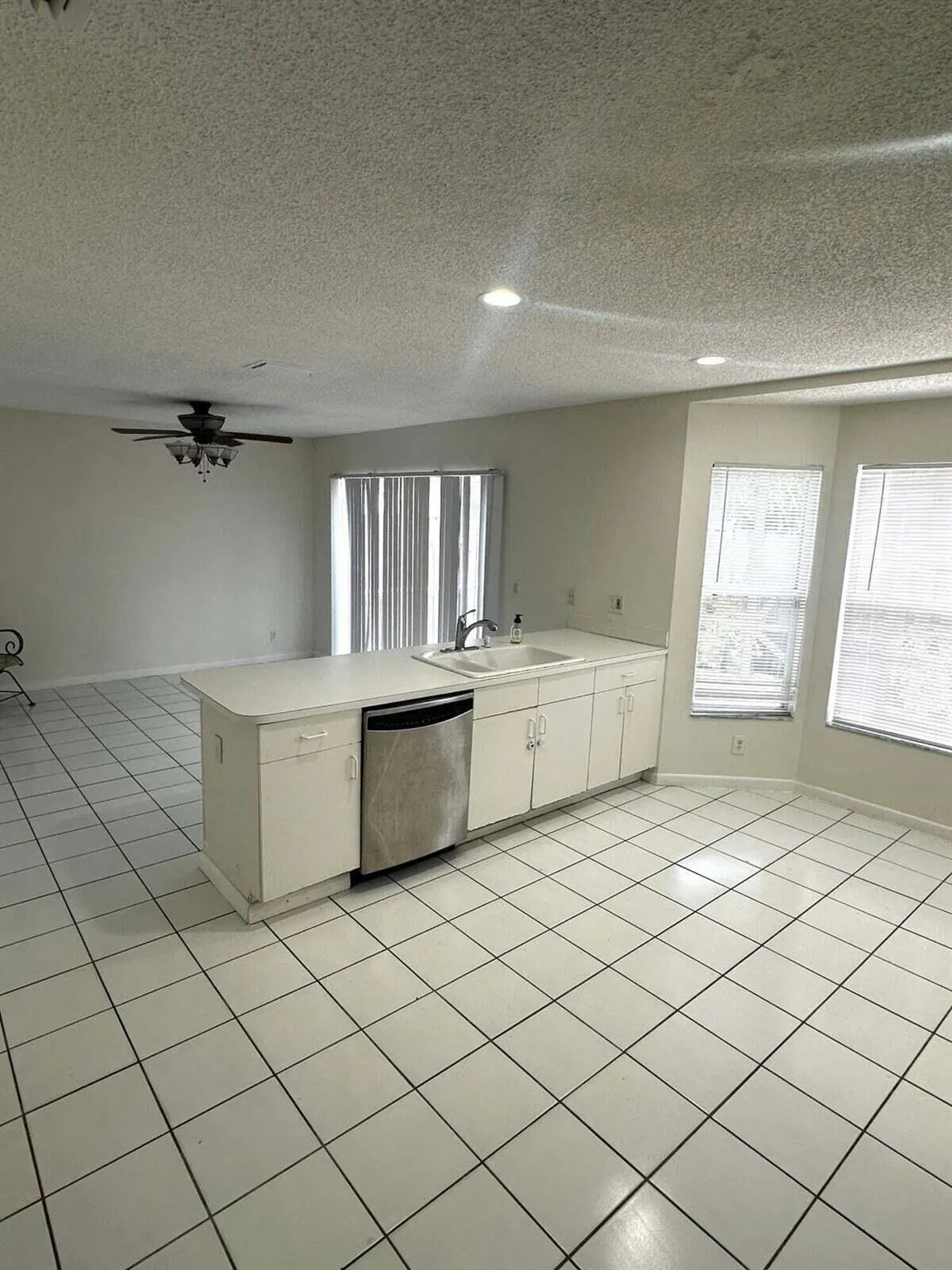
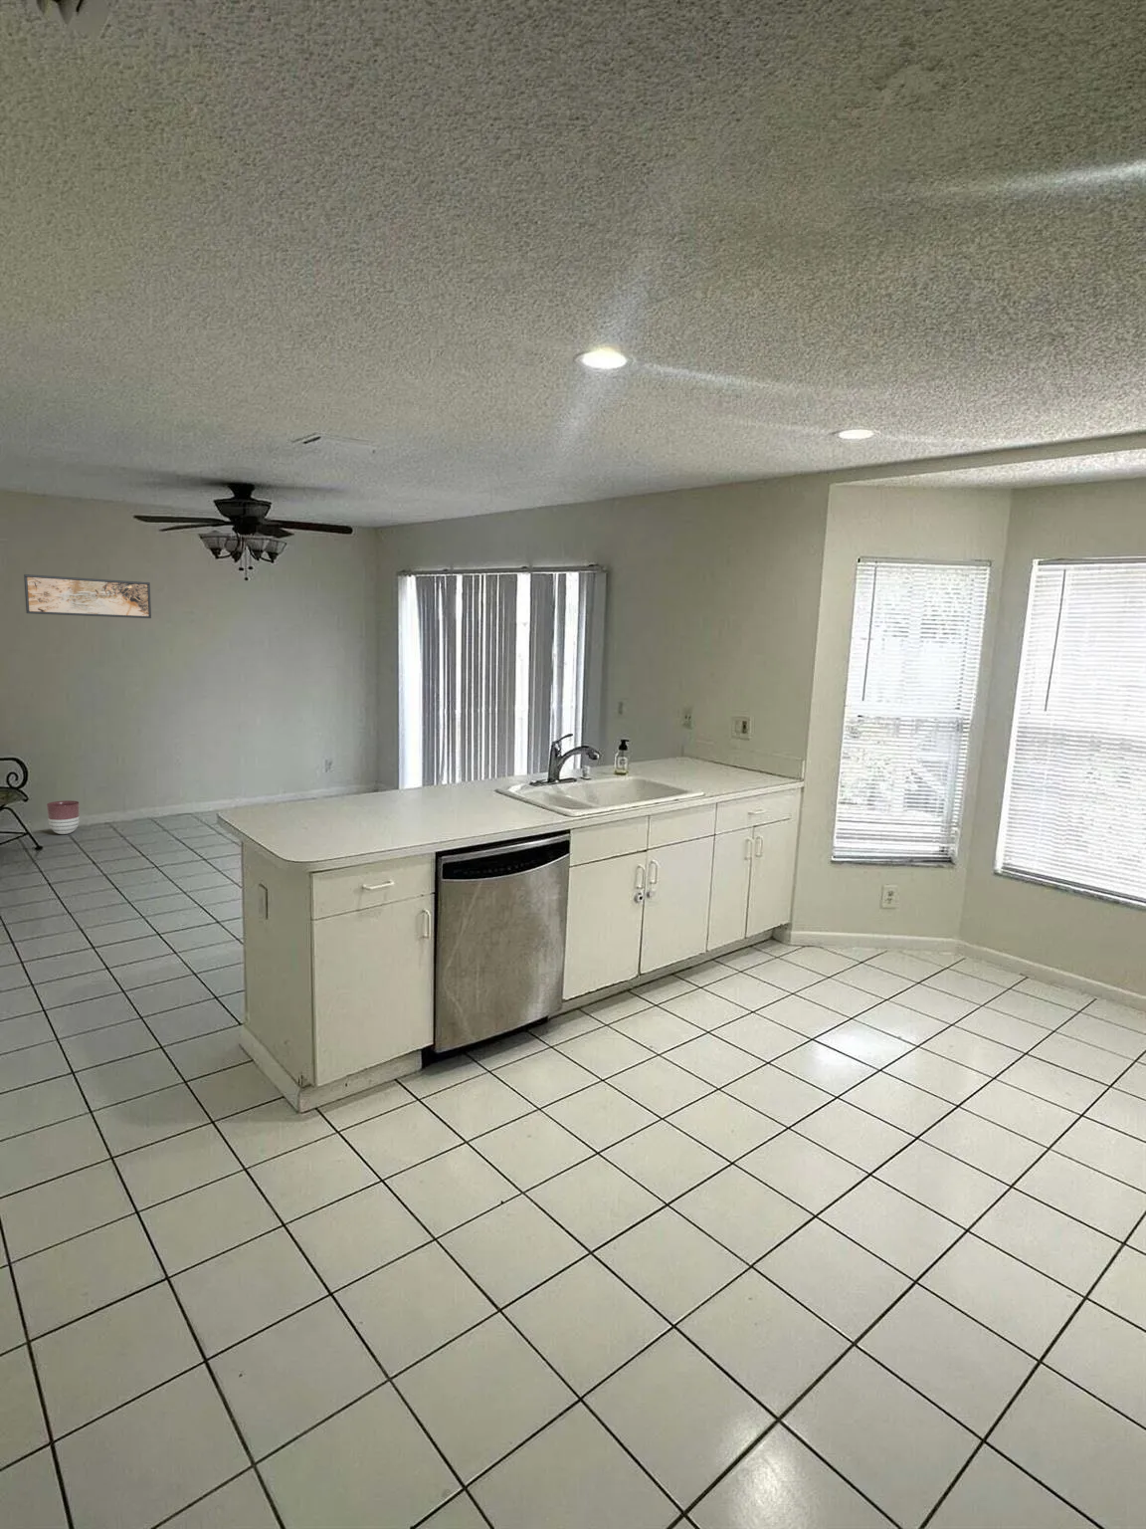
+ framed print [23,573,152,619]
+ planter [46,799,81,836]
